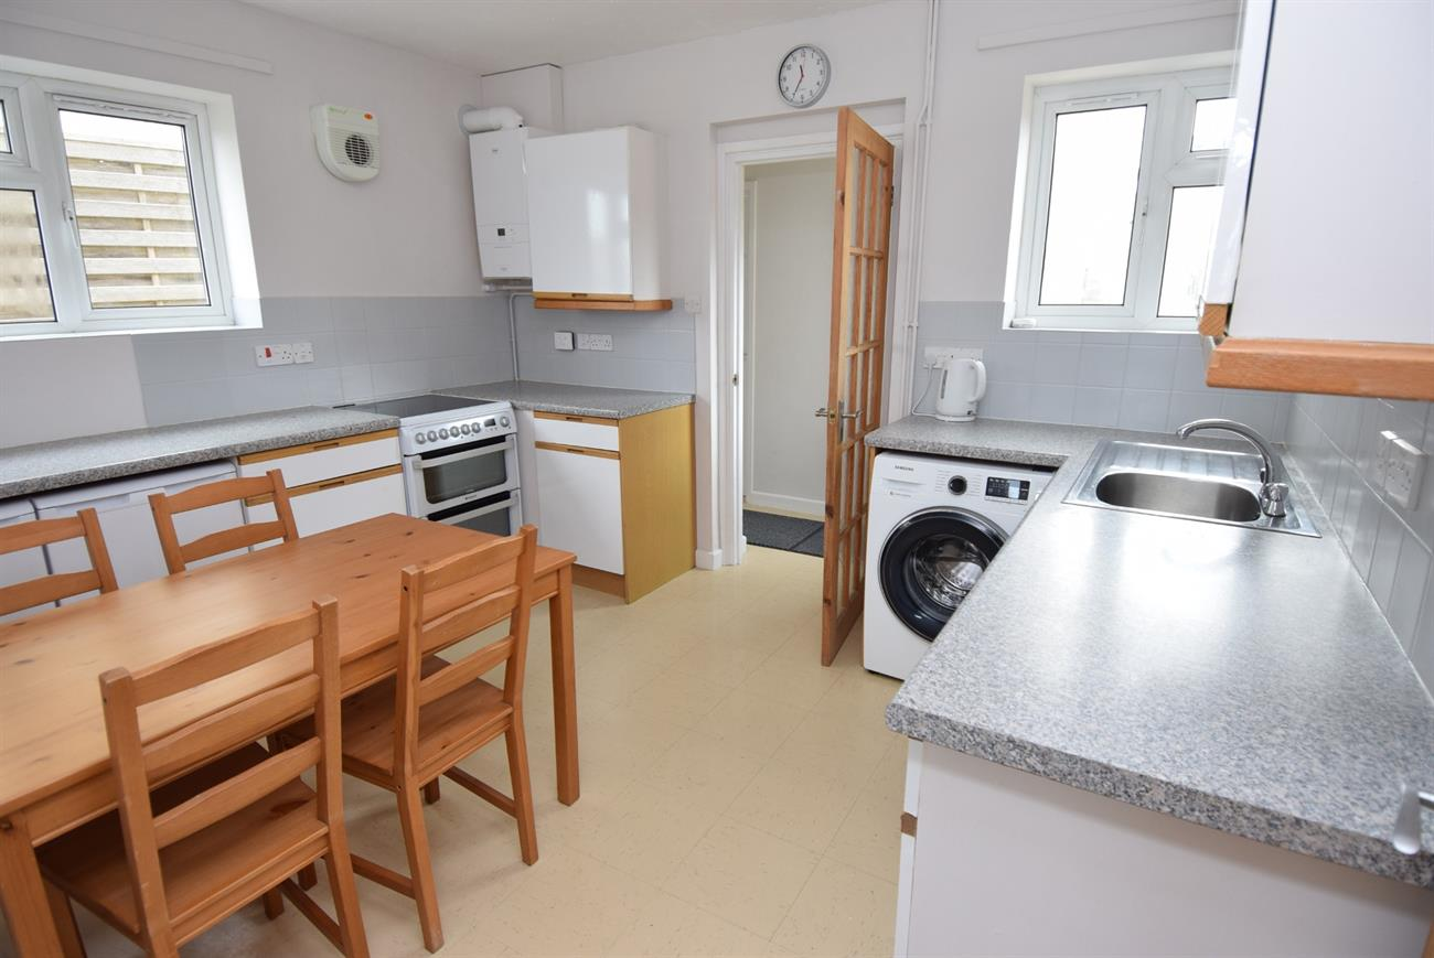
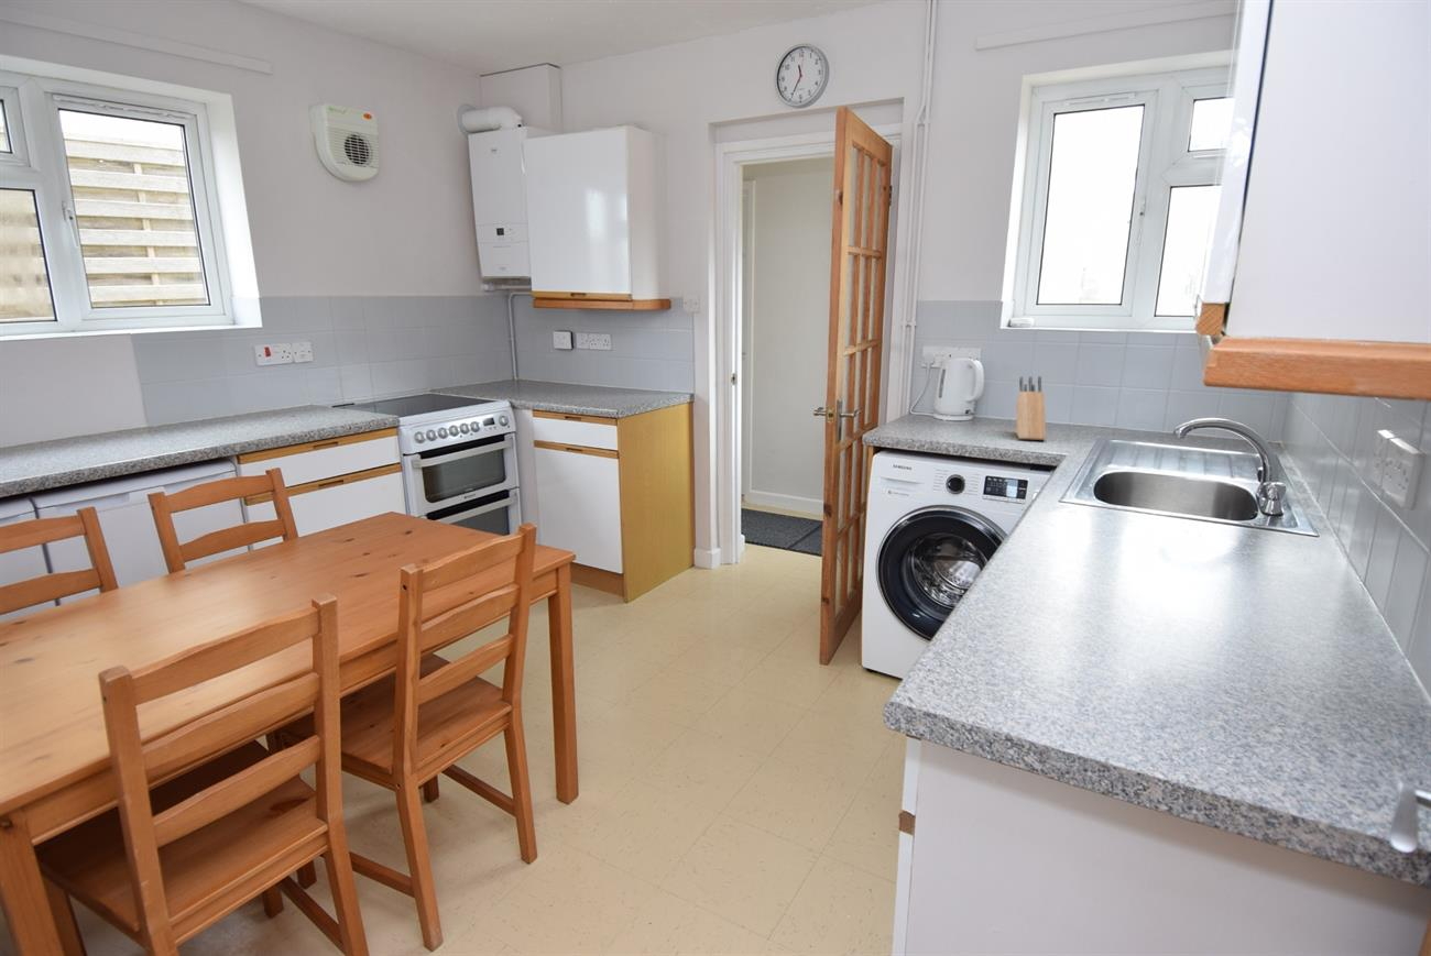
+ knife block [1015,375,1047,441]
